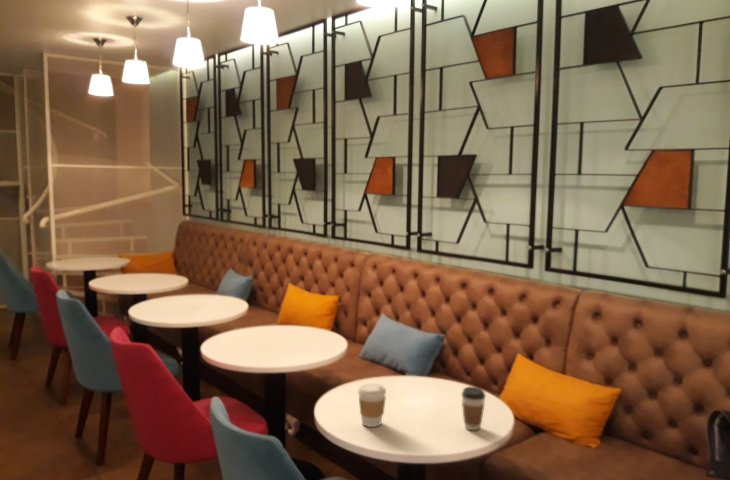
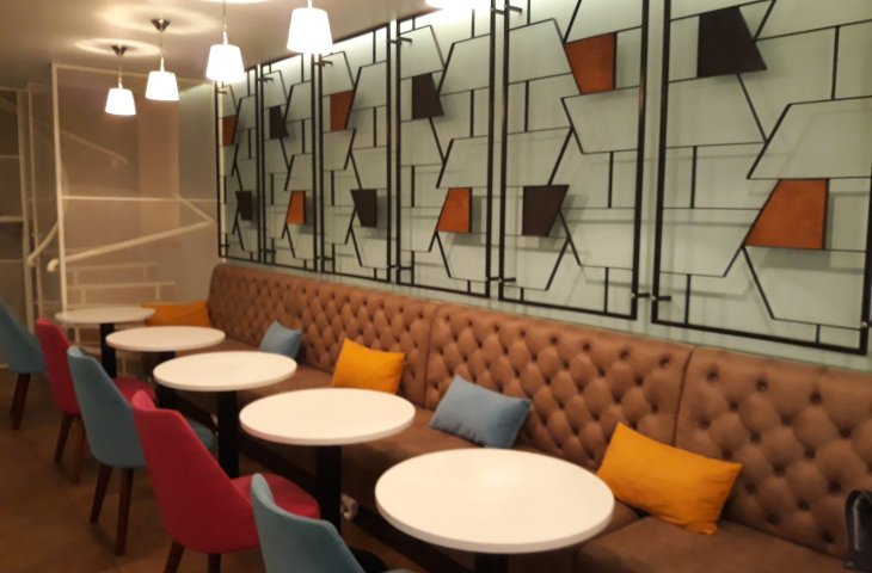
- coffee cup [461,386,487,431]
- coffee cup [357,382,387,428]
